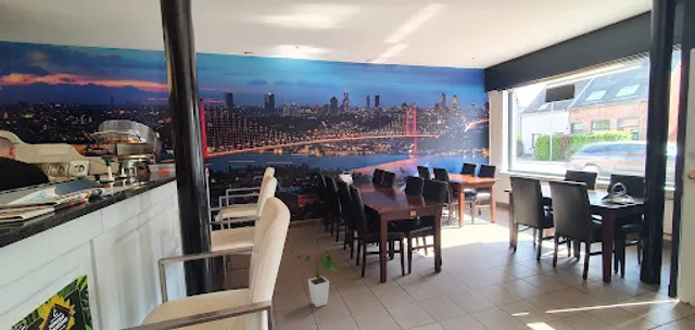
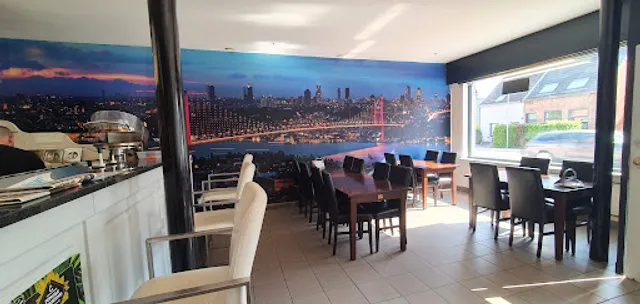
- house plant [295,239,340,308]
